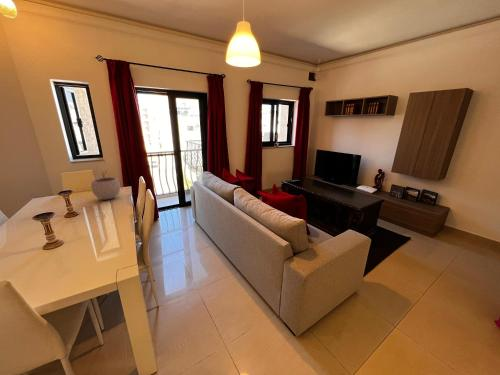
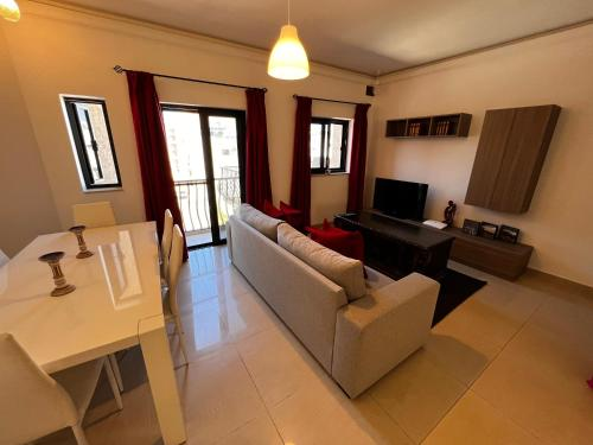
- plant pot [90,169,121,201]
